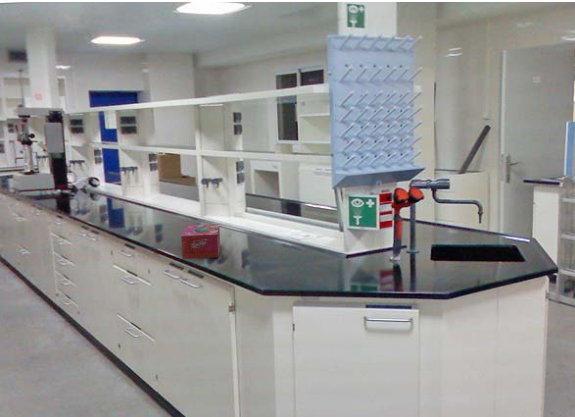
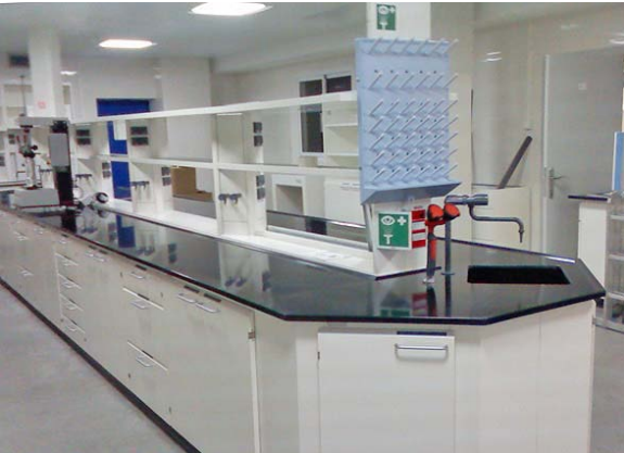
- tissue box [180,223,221,260]
